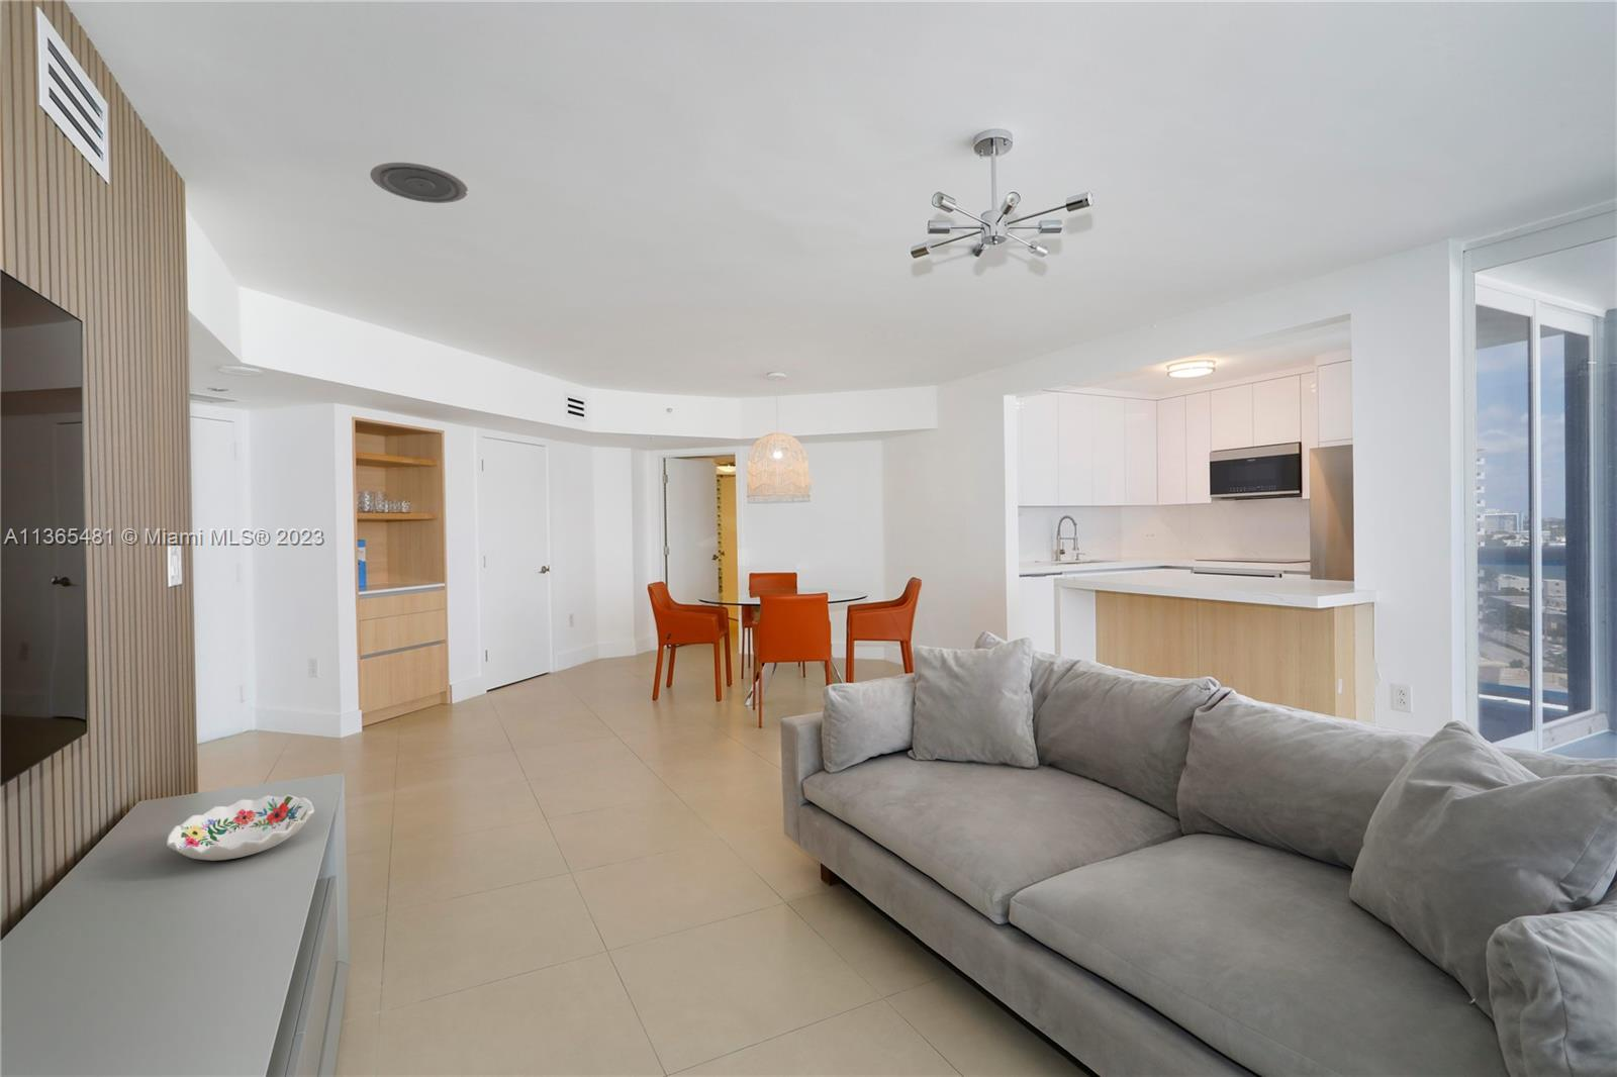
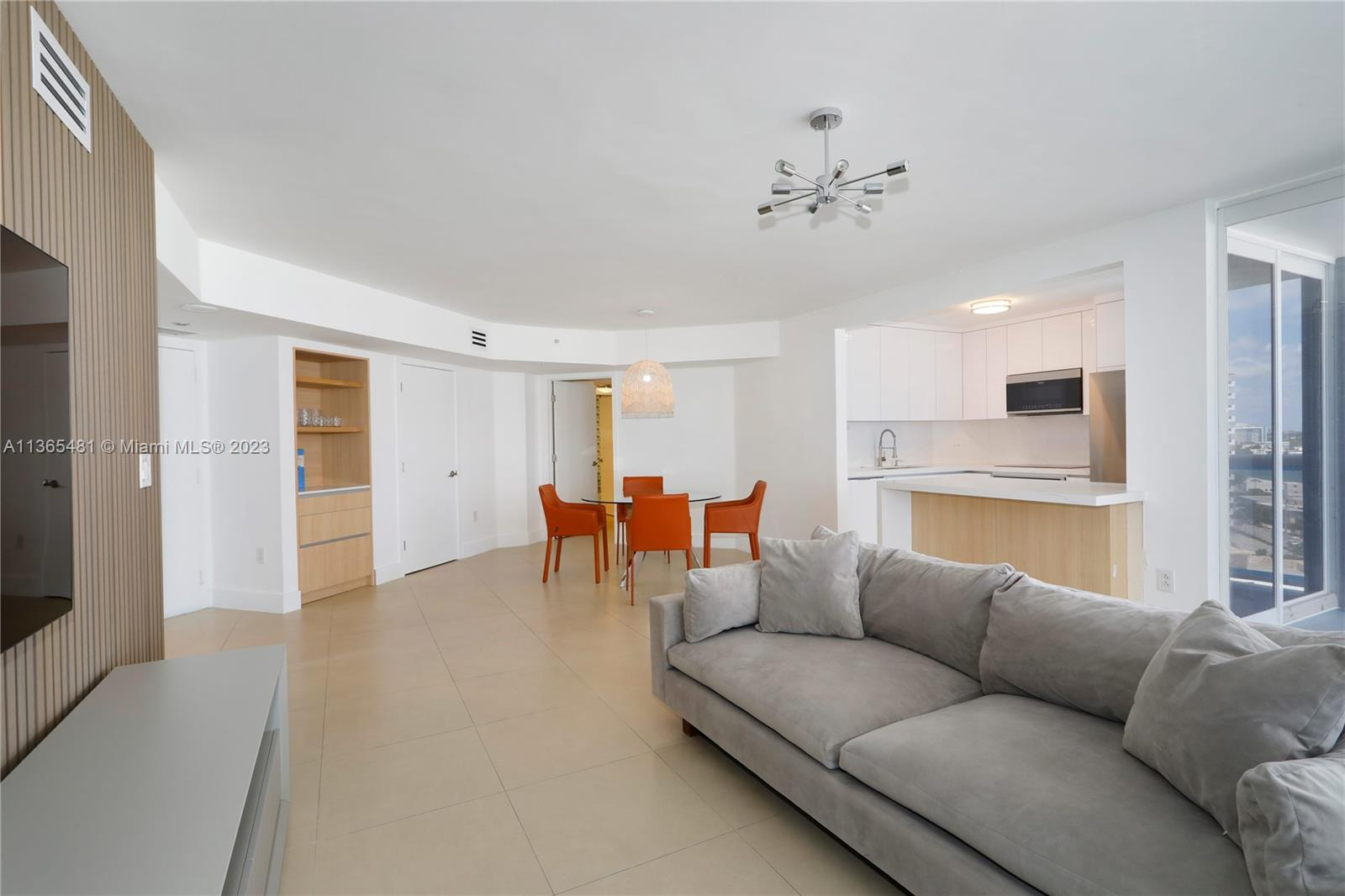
- recessed light [369,161,469,204]
- decorative bowl [166,795,315,862]
